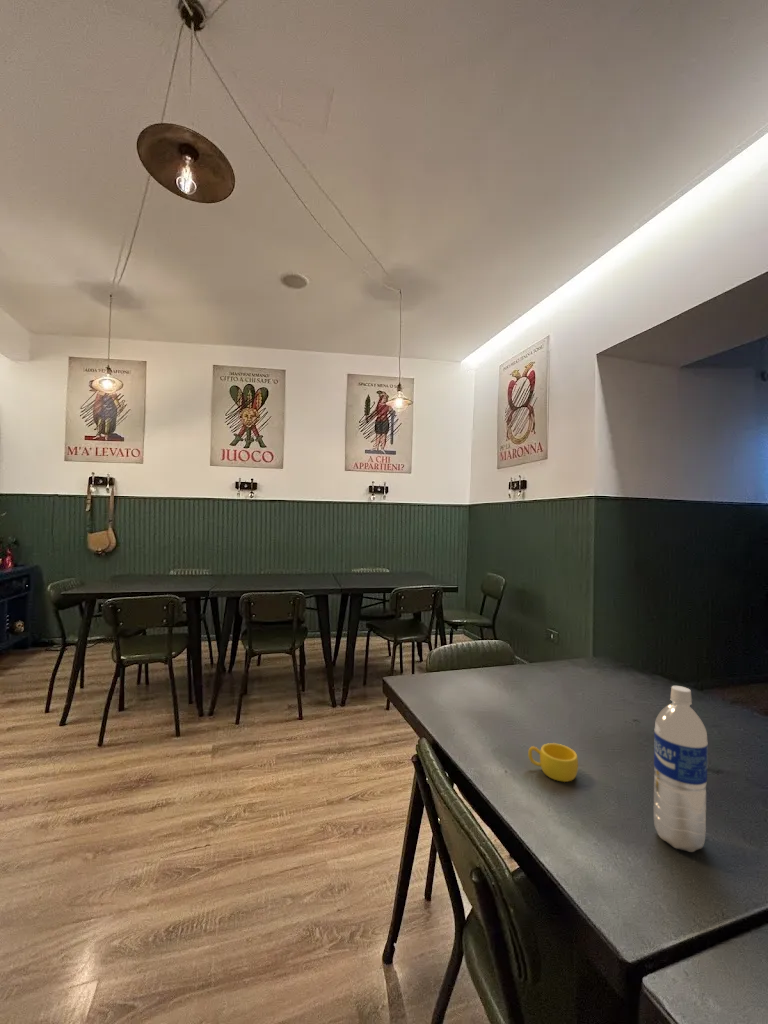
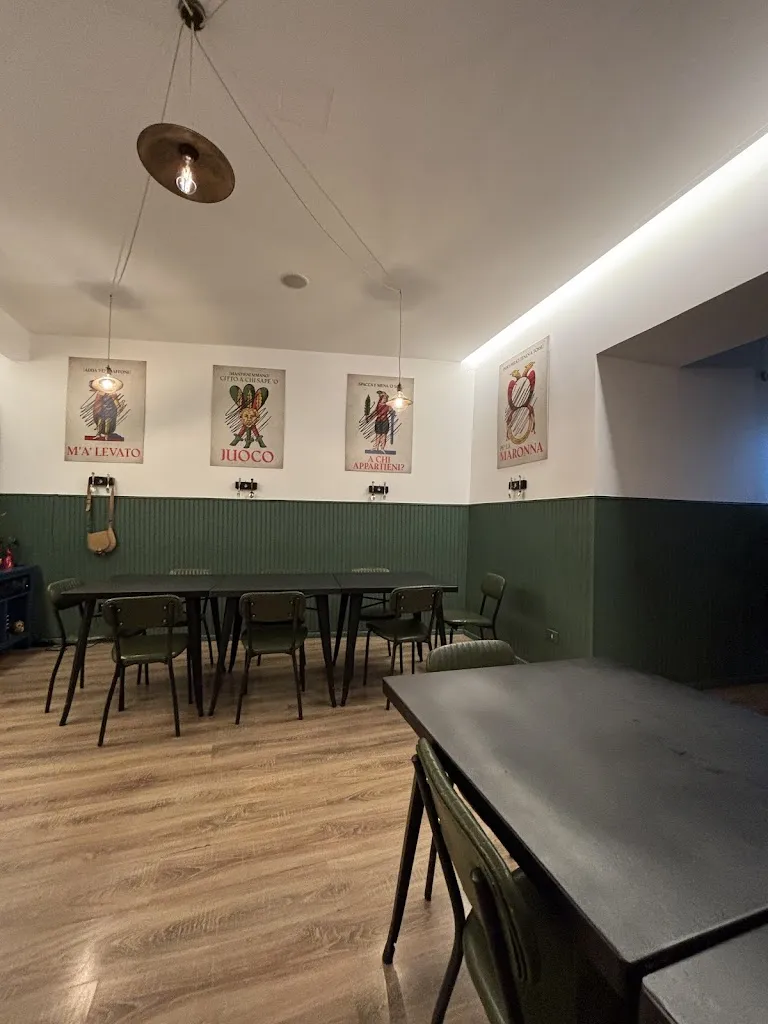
- water bottle [653,685,709,853]
- cup [527,742,579,783]
